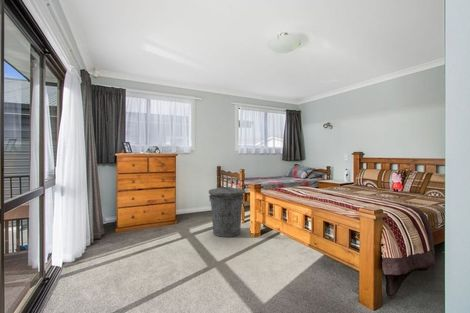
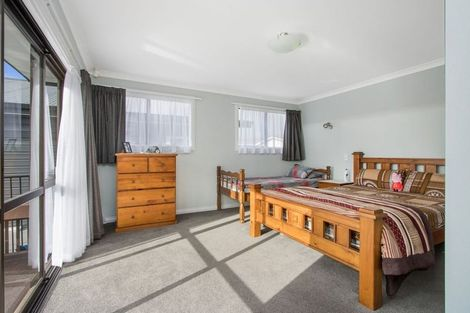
- trash can [208,183,246,238]
